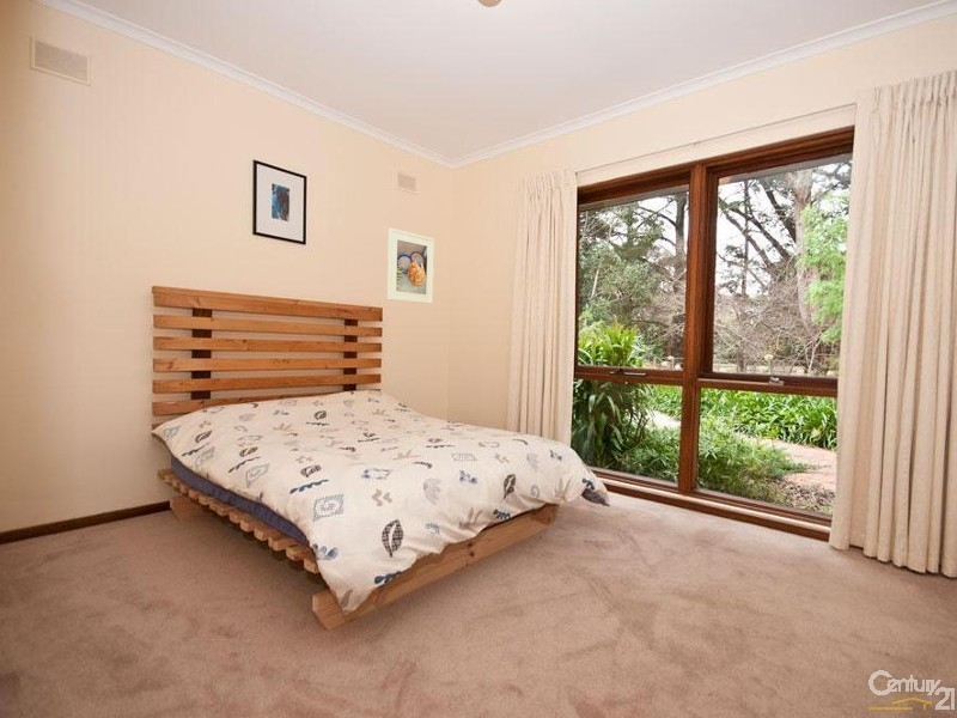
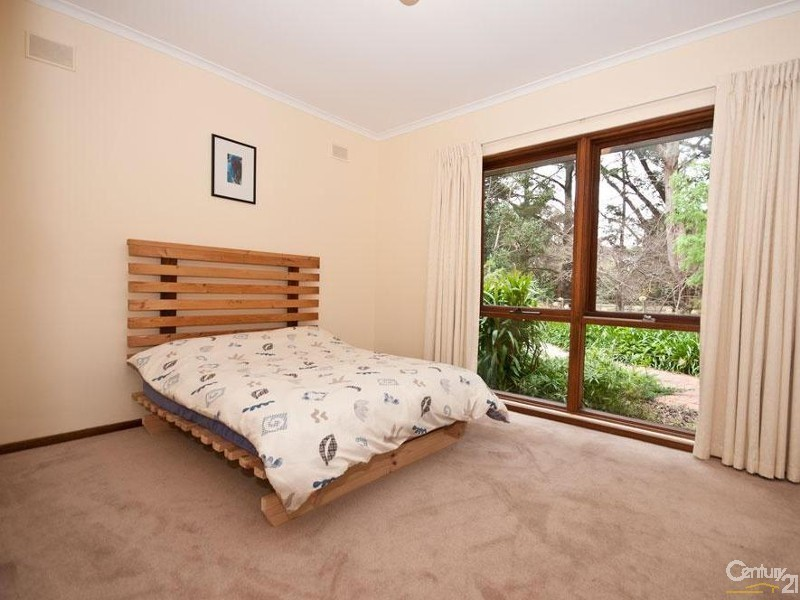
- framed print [386,227,435,305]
